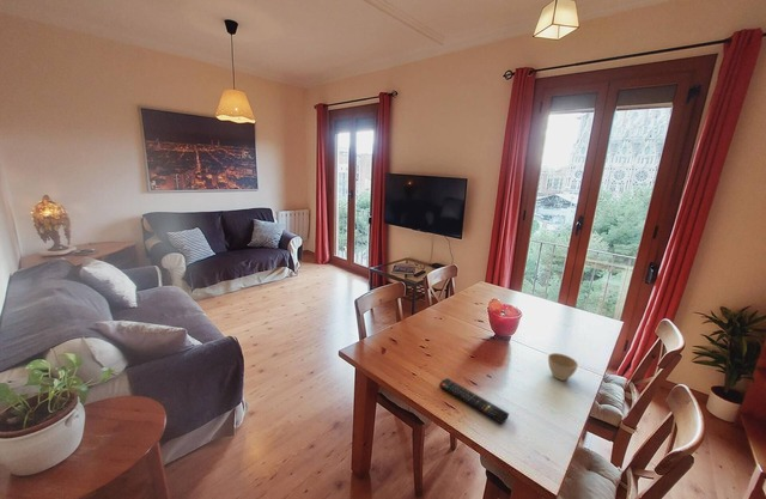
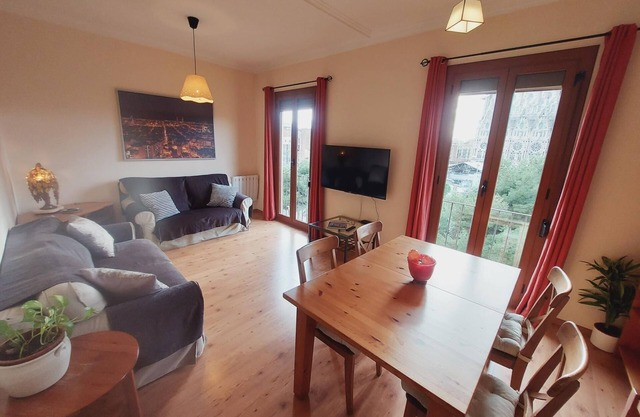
- remote control [438,377,510,425]
- flower pot [547,352,579,382]
